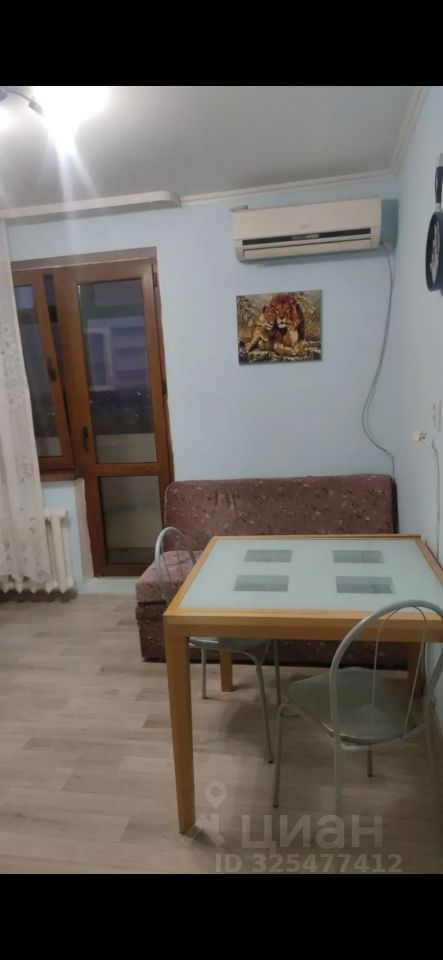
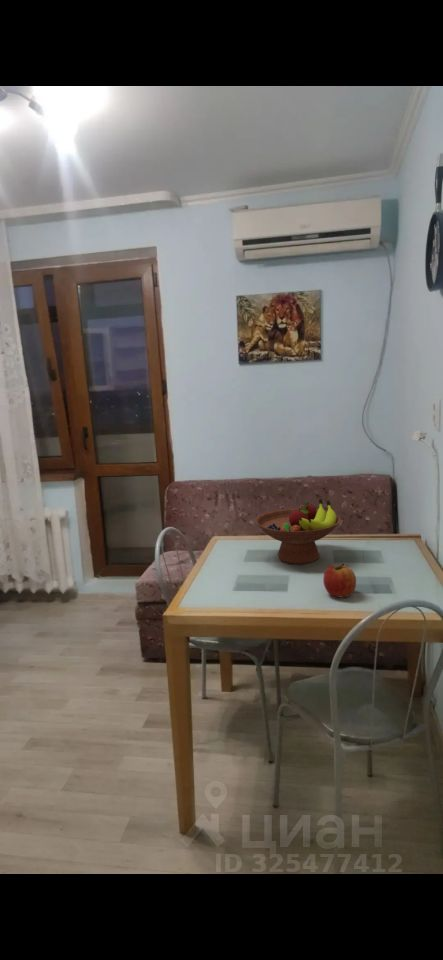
+ fruit bowl [254,498,342,565]
+ apple [322,563,357,599]
